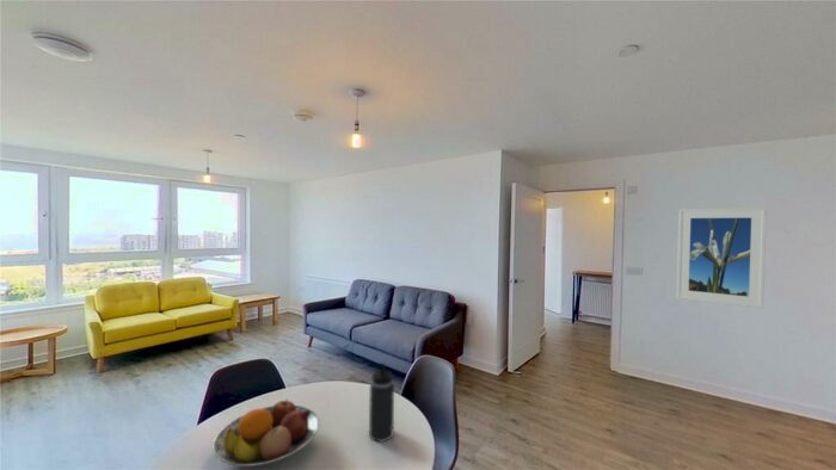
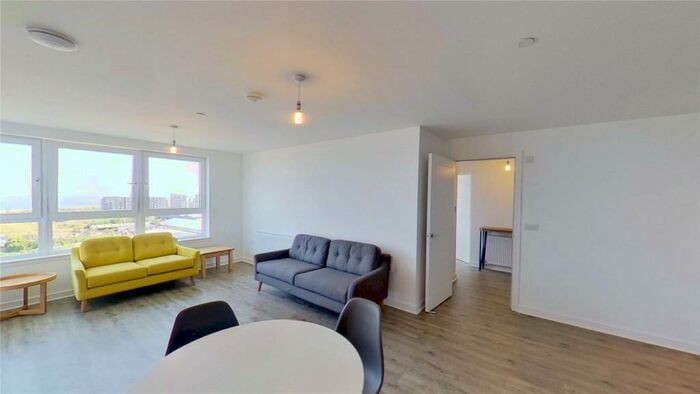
- fruit bowl [213,397,320,468]
- thermos bottle [368,363,395,443]
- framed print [675,206,768,309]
